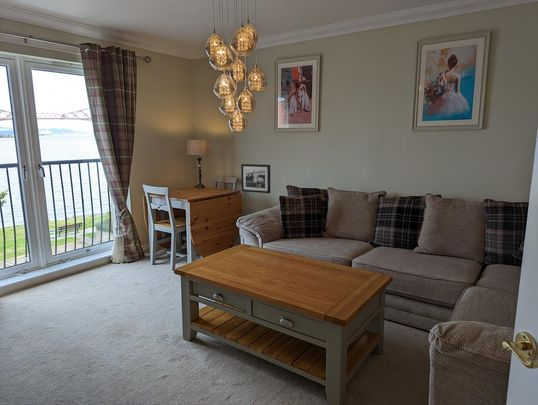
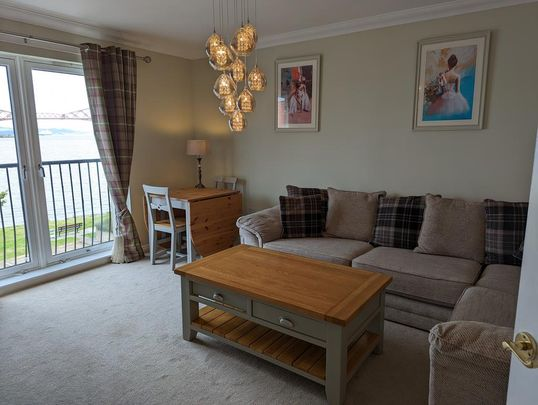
- picture frame [240,163,271,194]
